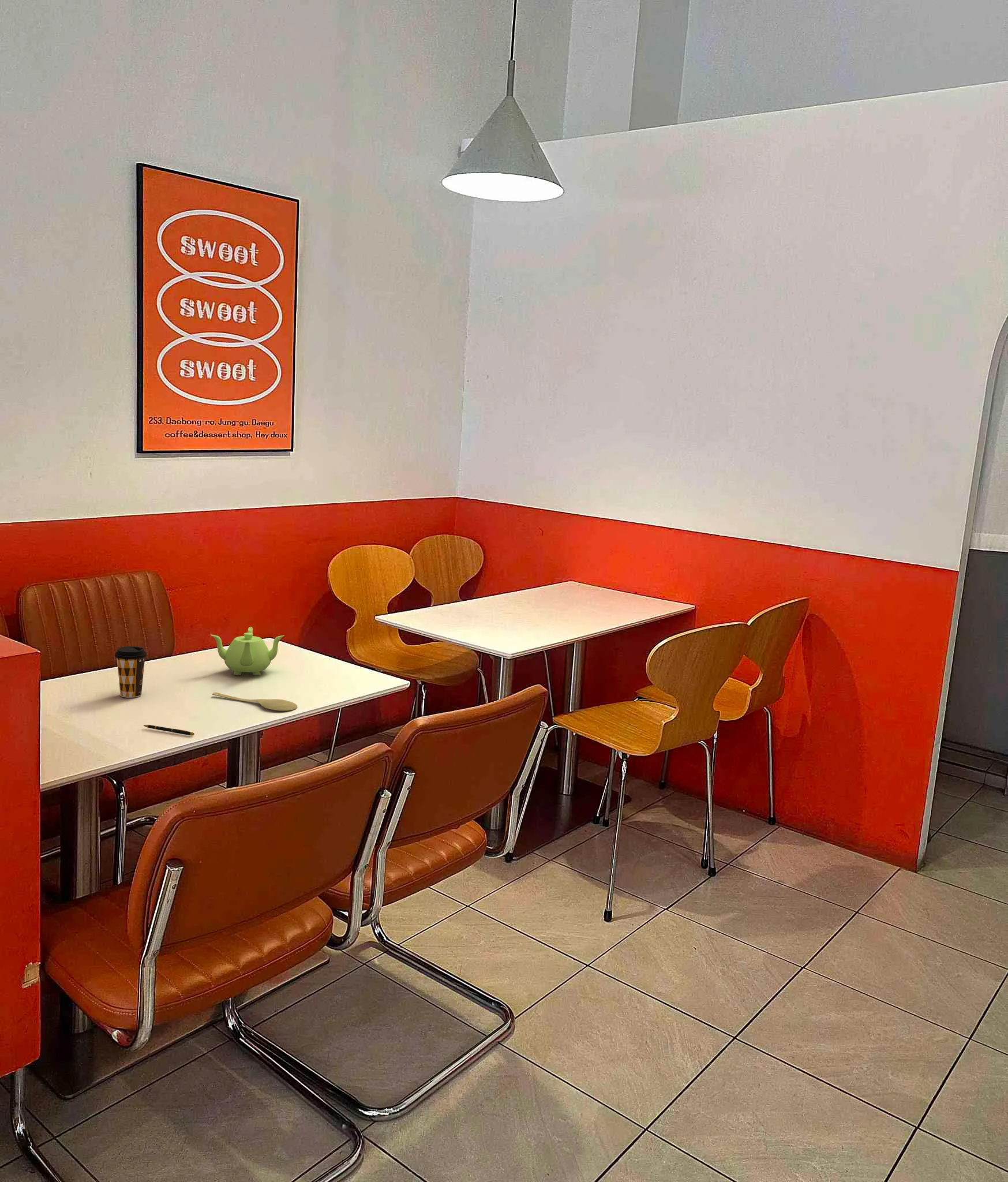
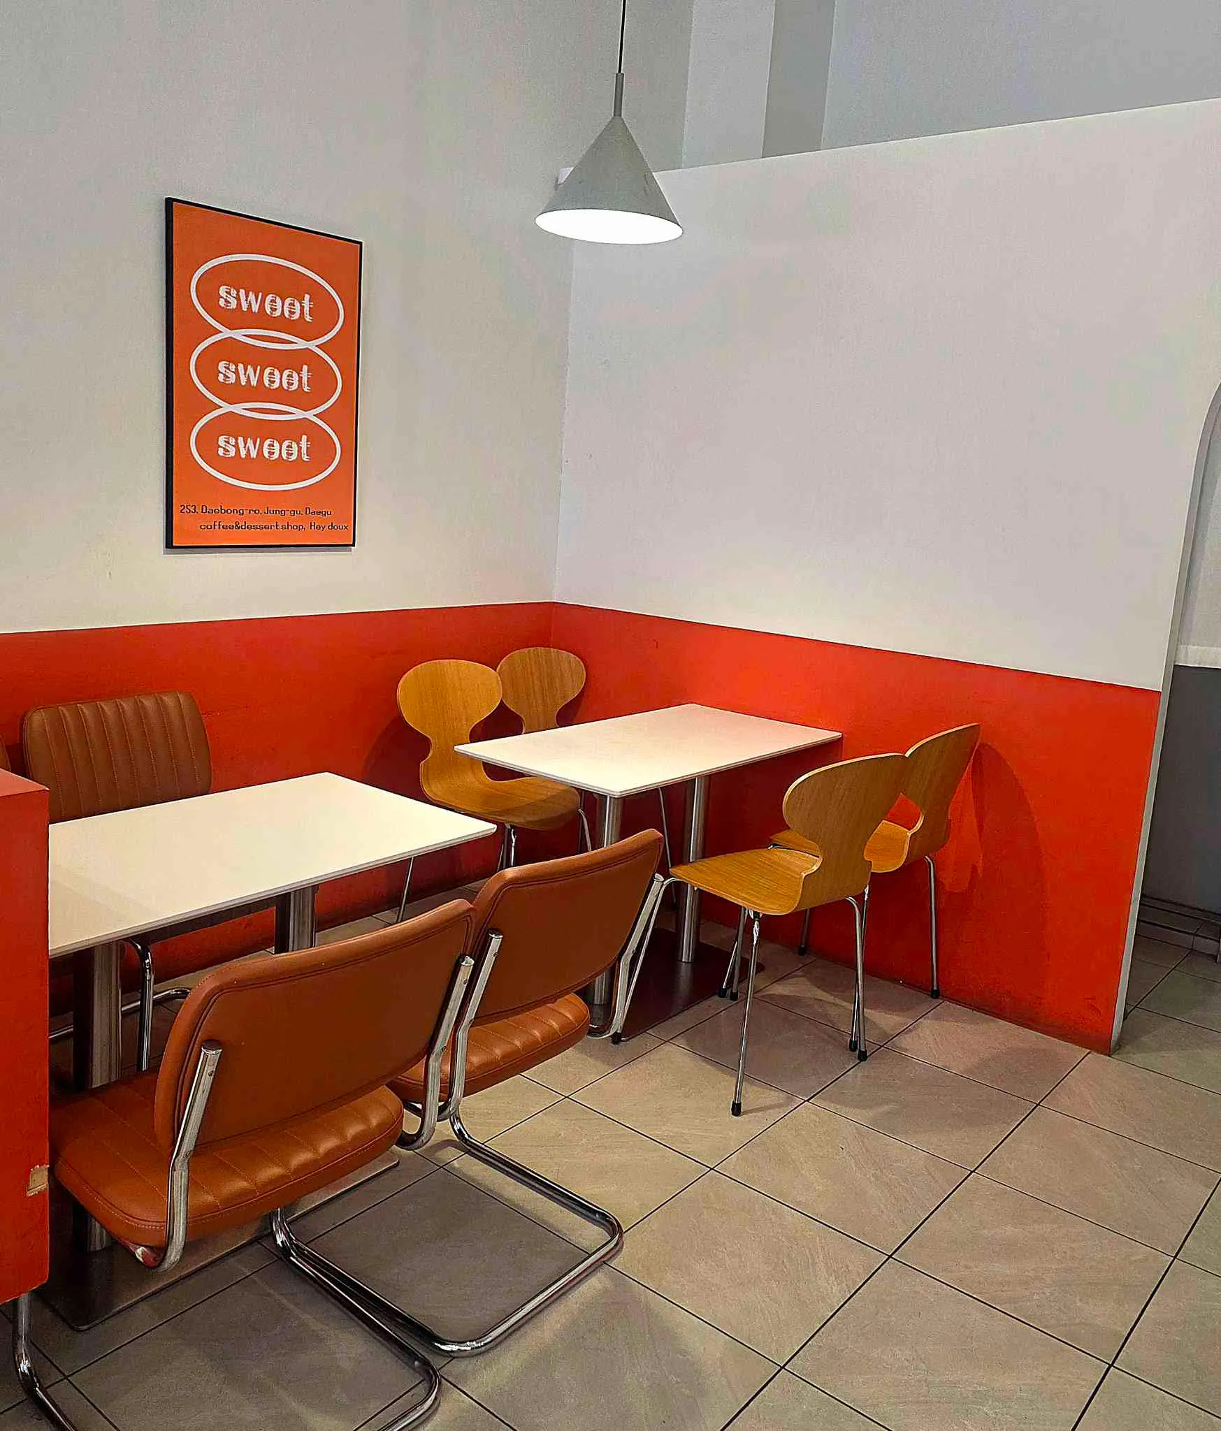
- spoon [212,692,298,712]
- pen [143,724,195,736]
- teapot [210,626,284,676]
- coffee cup [114,646,148,698]
